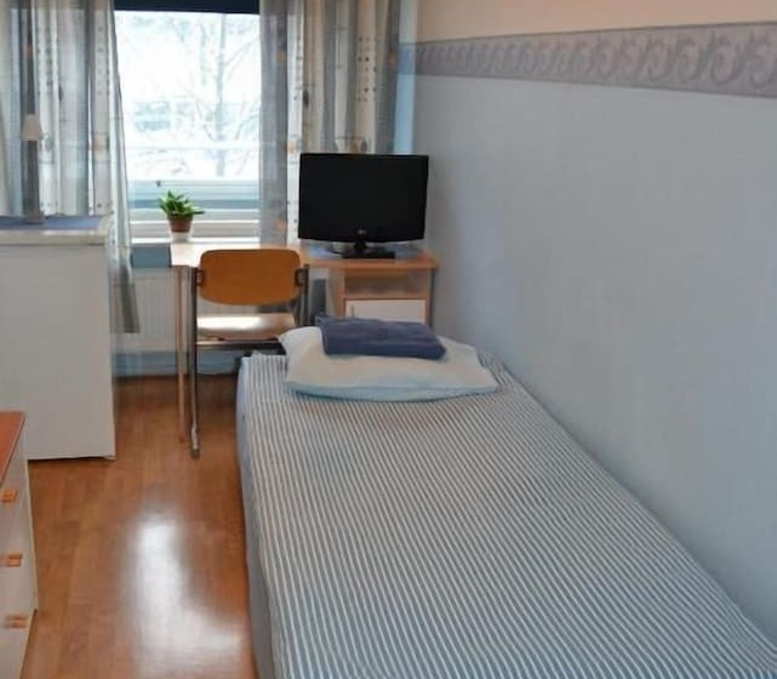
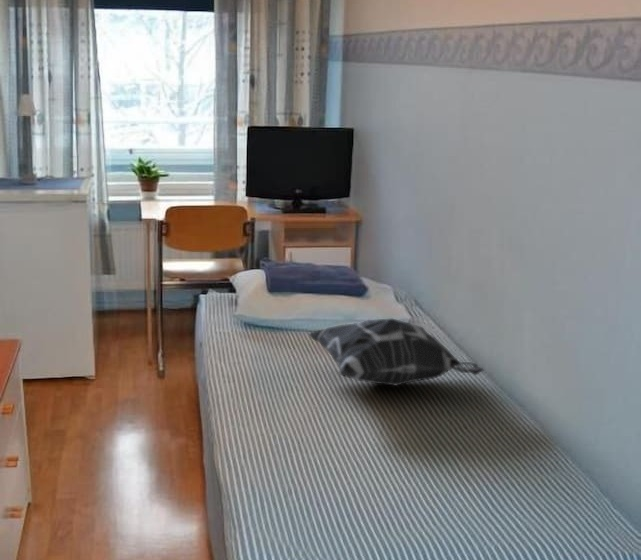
+ decorative pillow [307,317,485,387]
